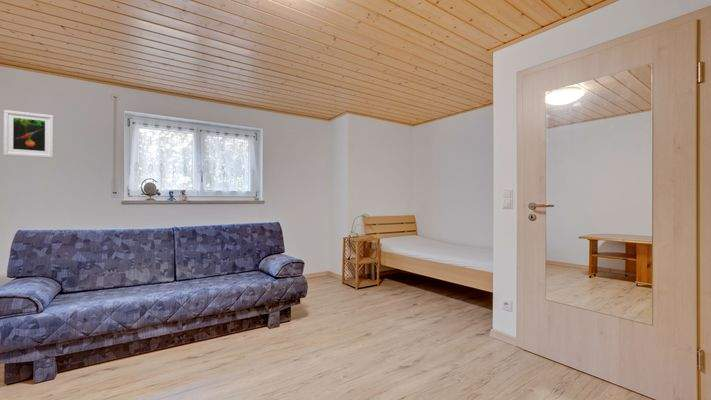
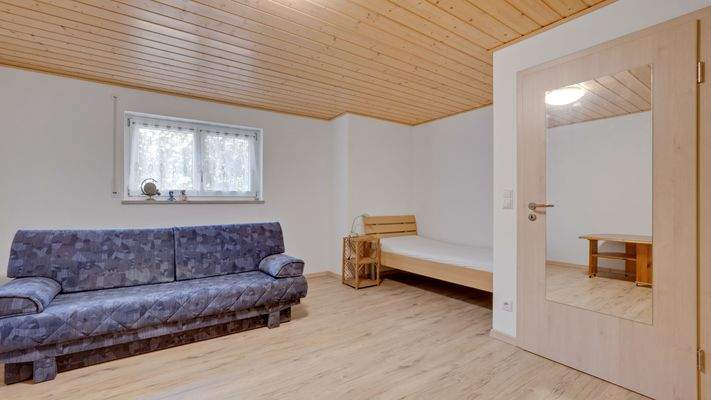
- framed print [3,109,55,159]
